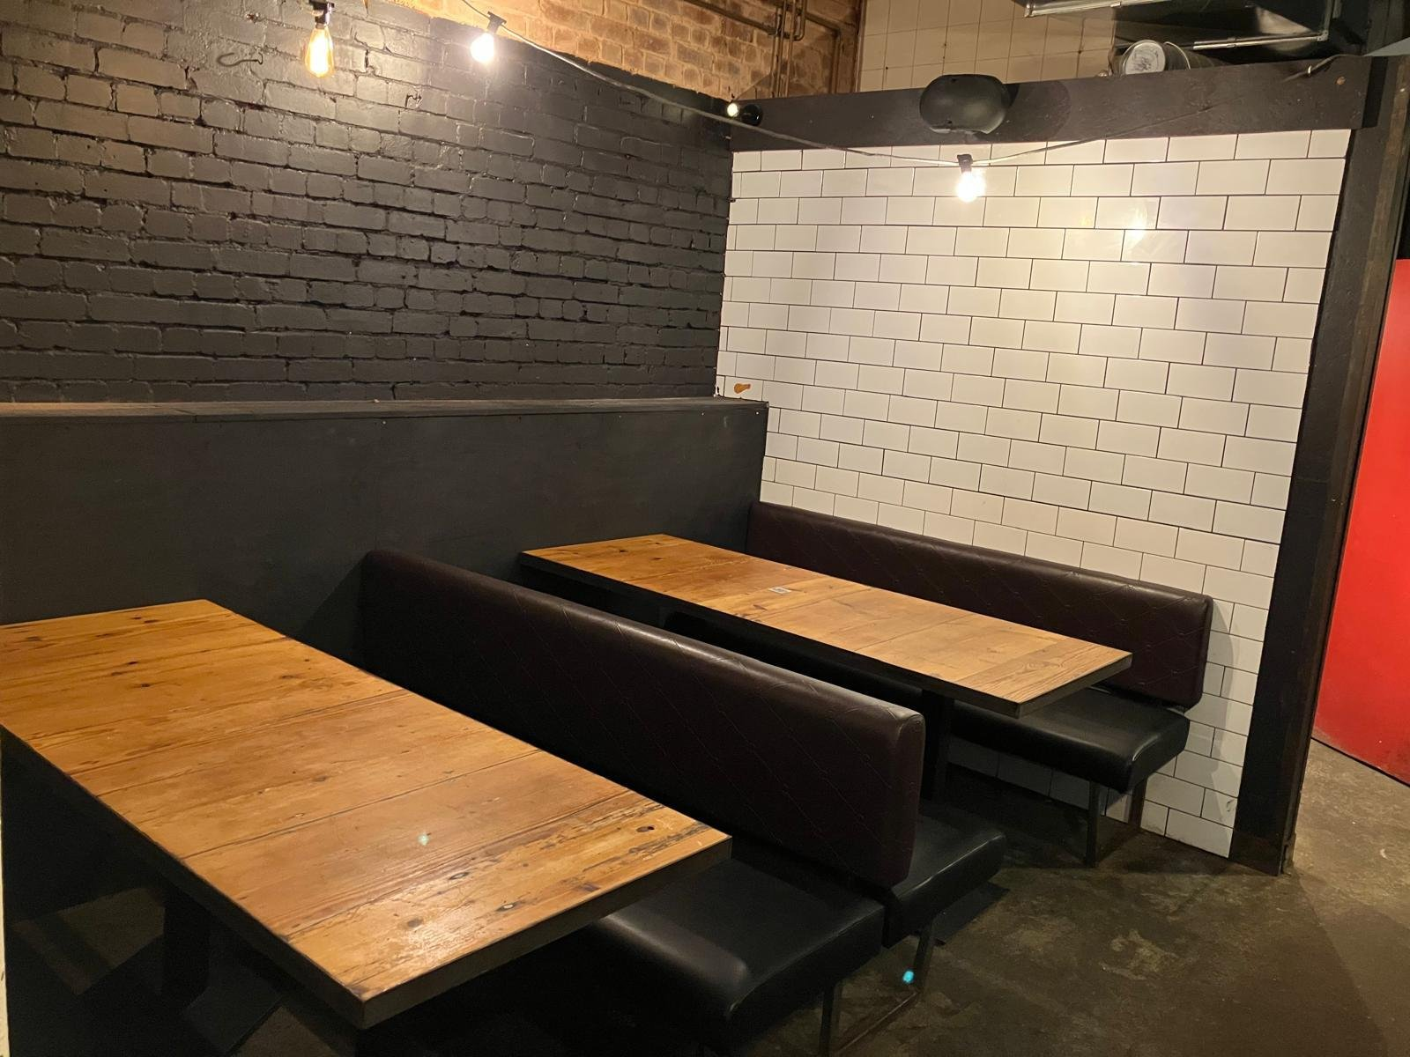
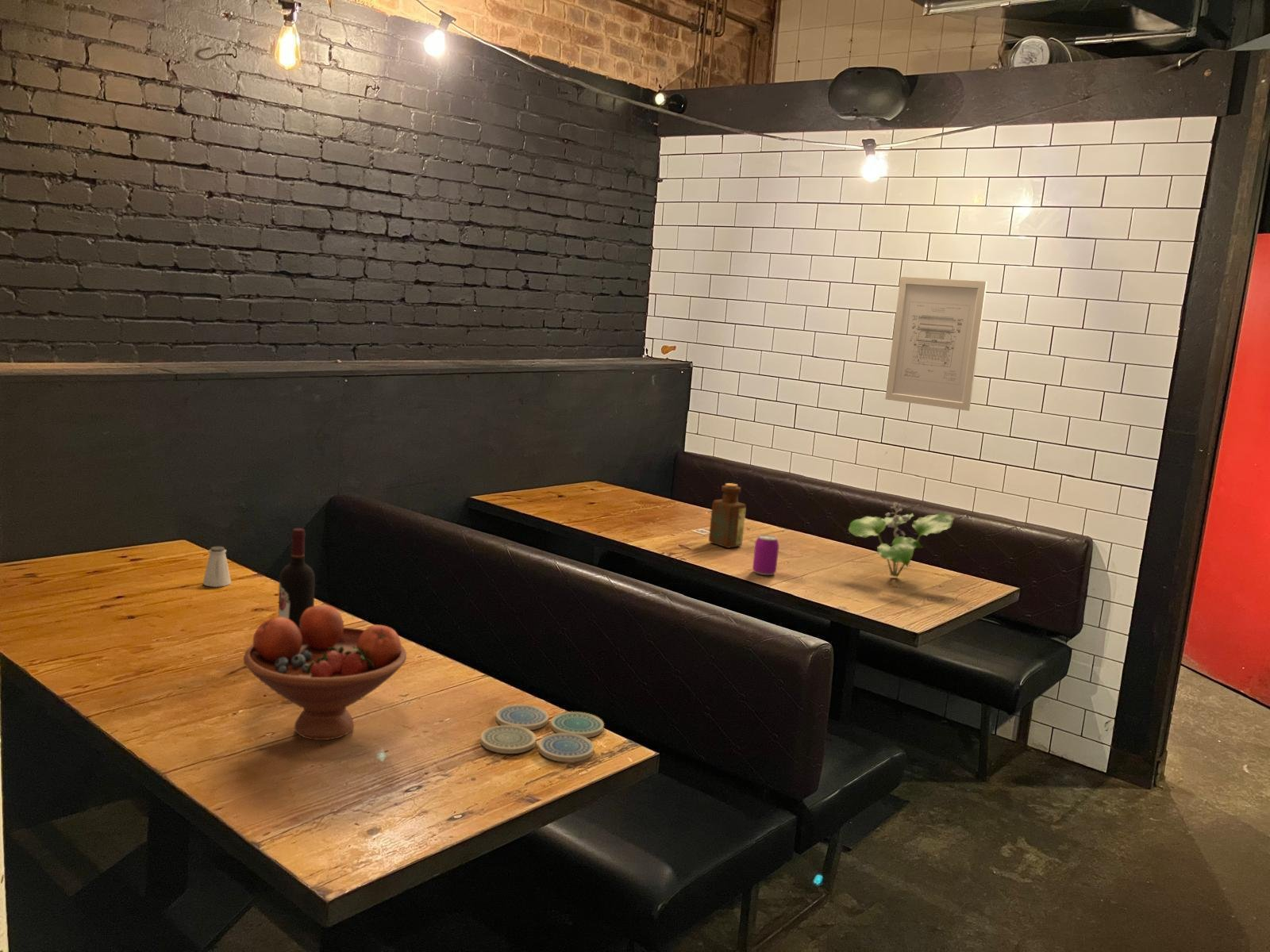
+ bottle [708,482,747,549]
+ plant [848,501,956,578]
+ wine bottle [278,528,316,629]
+ wall art [884,276,988,412]
+ saltshaker [202,546,232,588]
+ drink coaster [479,704,605,763]
+ beverage can [752,534,779,576]
+ fruit bowl [243,604,407,741]
